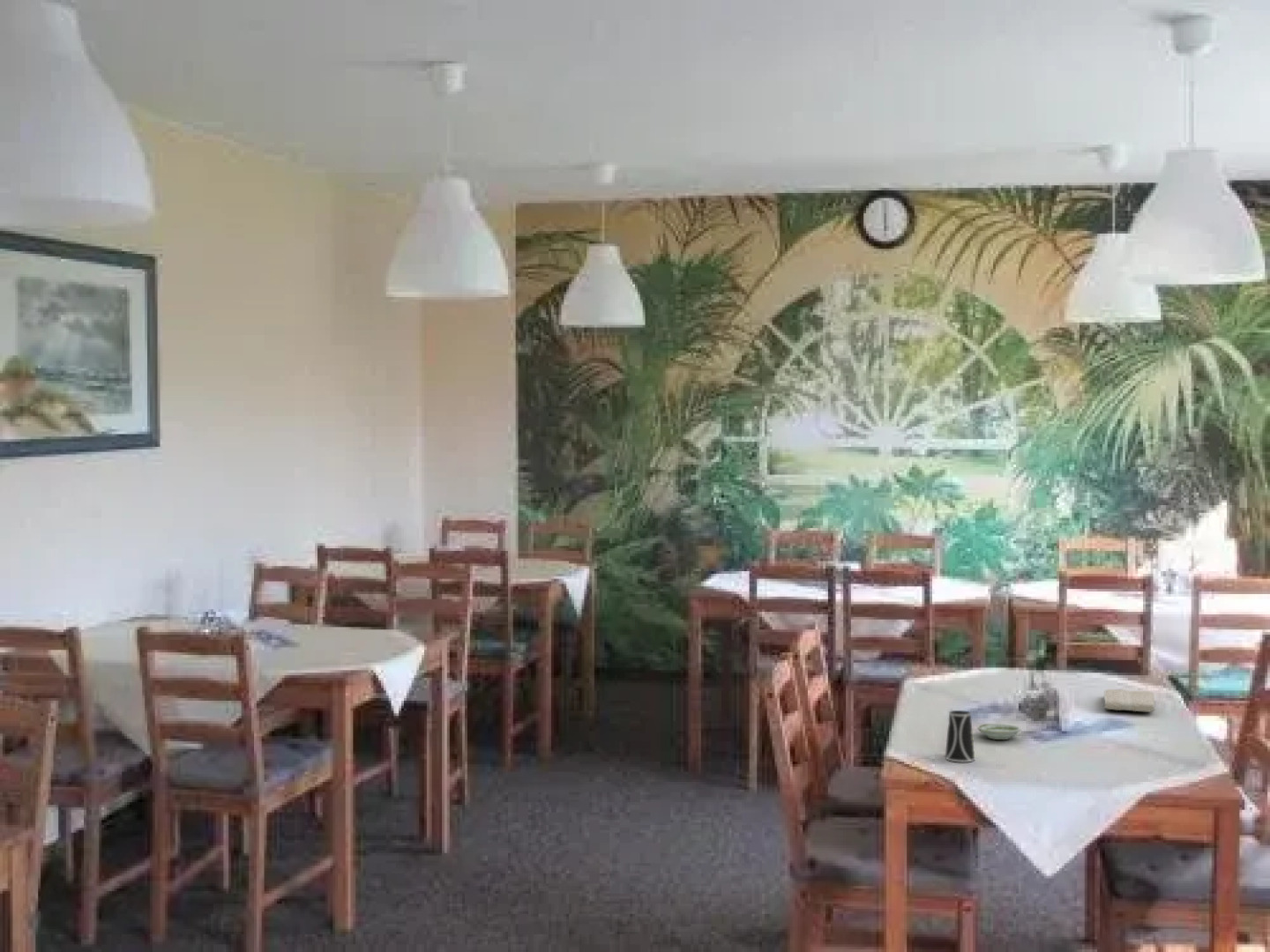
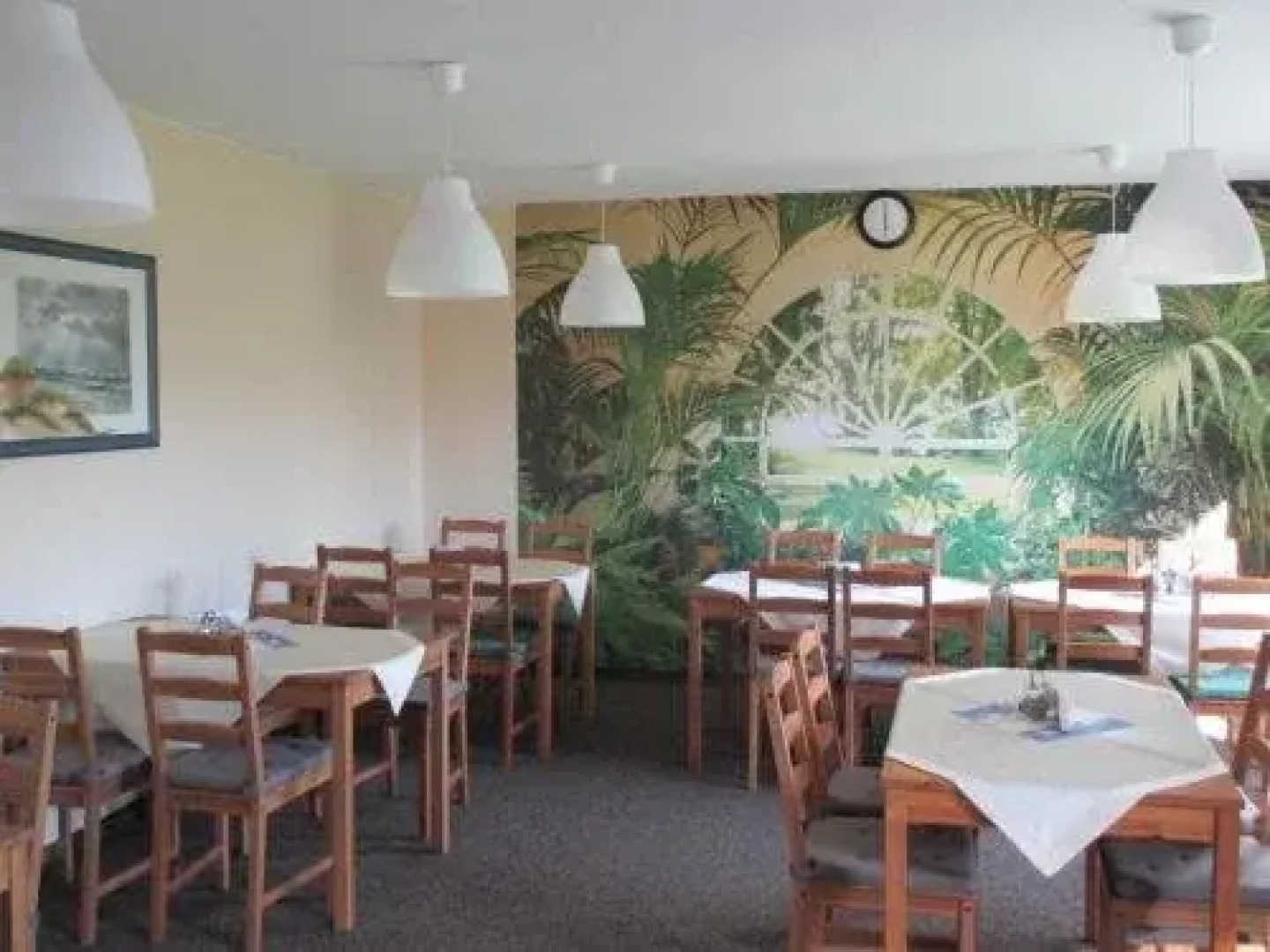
- cup [945,710,975,762]
- washcloth [1103,688,1156,713]
- saucer [976,723,1021,740]
